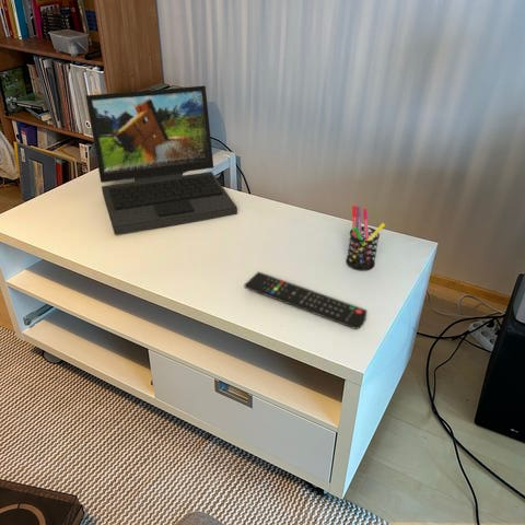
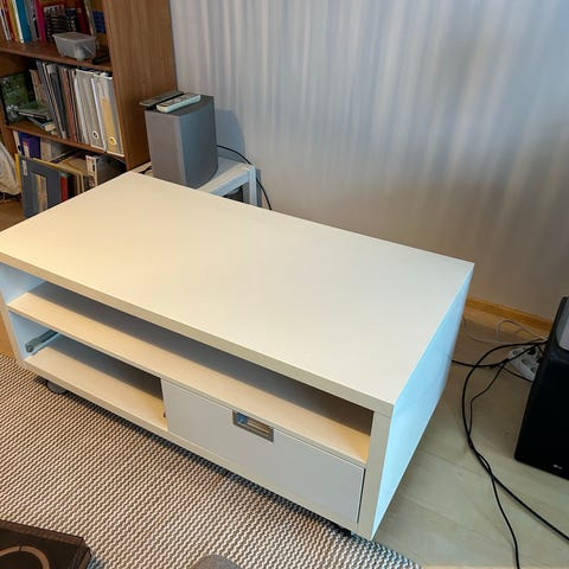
- laptop [84,85,238,236]
- pen holder [345,205,386,271]
- remote control [244,271,368,330]
